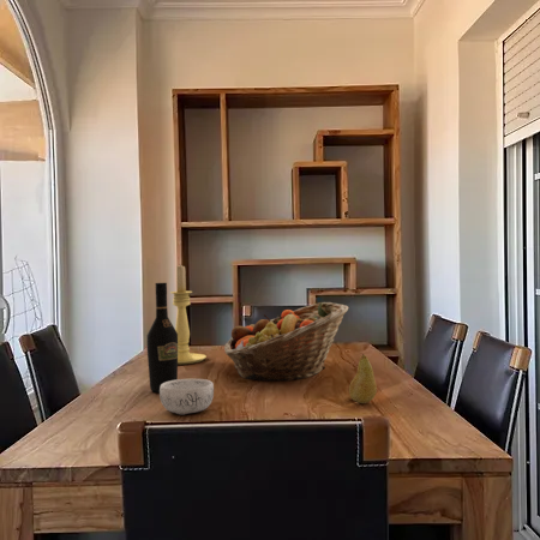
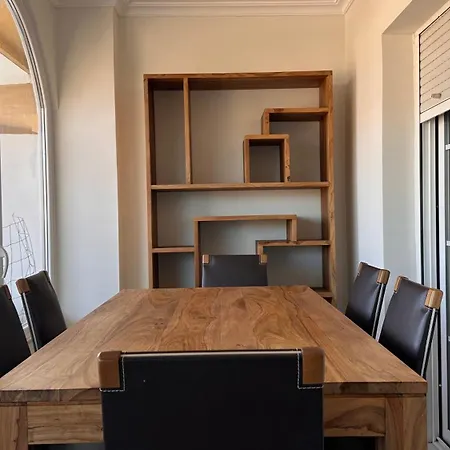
- fruit [348,353,378,404]
- candle holder [169,263,208,366]
- wine bottle [145,282,179,394]
- decorative bowl [158,378,215,415]
- fruit basket [223,301,349,383]
